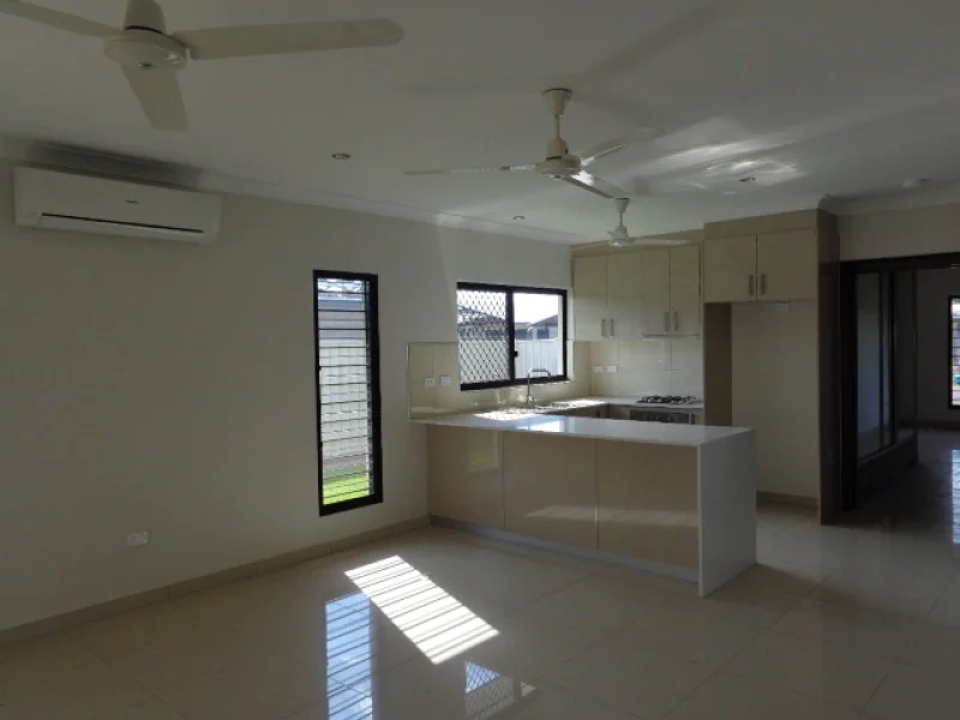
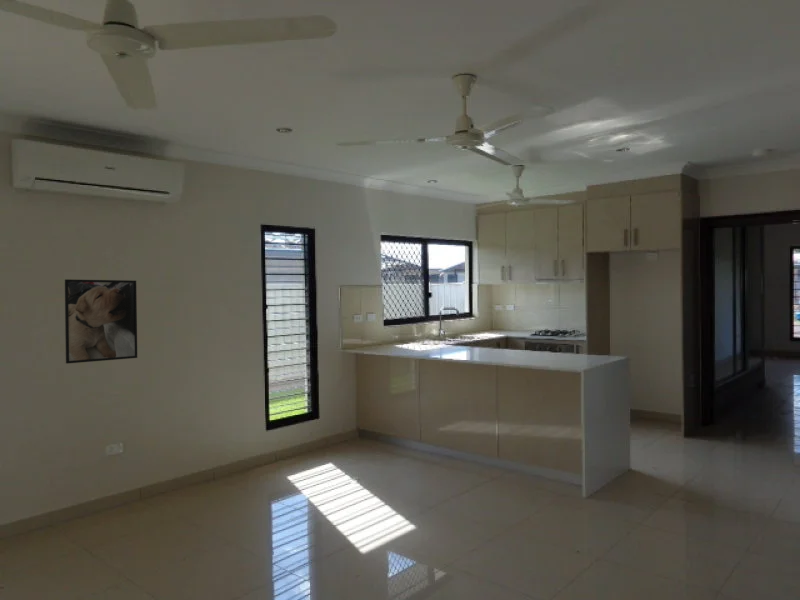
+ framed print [64,278,138,365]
